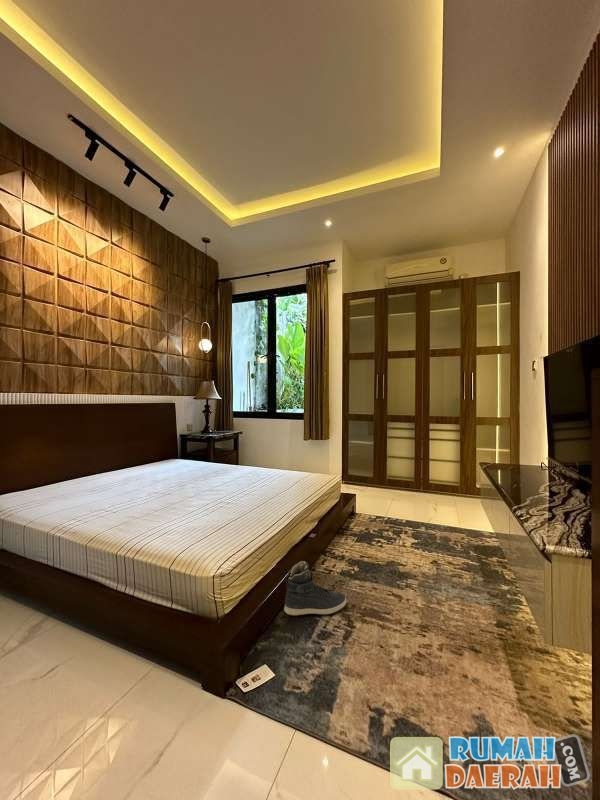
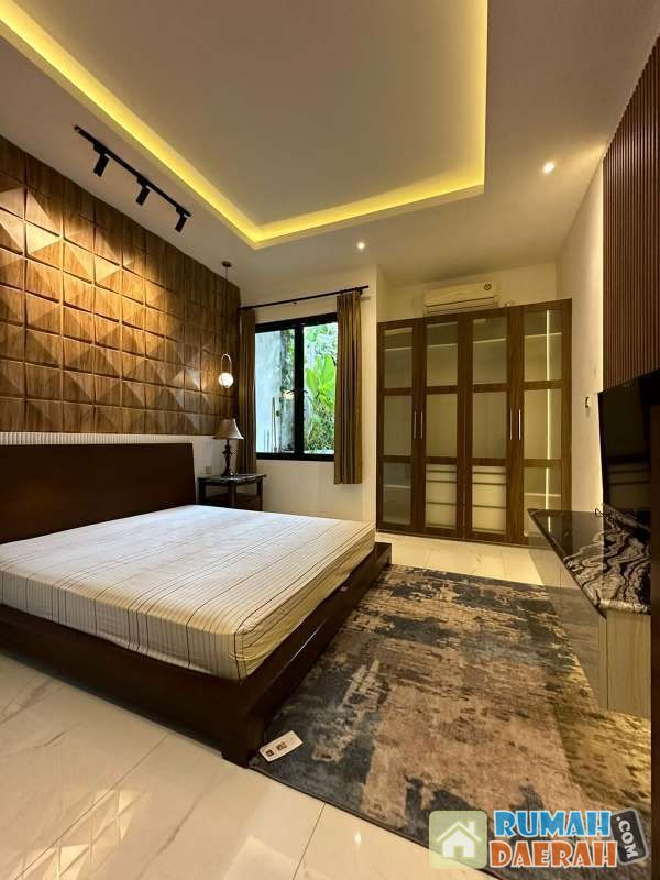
- sneaker [283,560,347,616]
